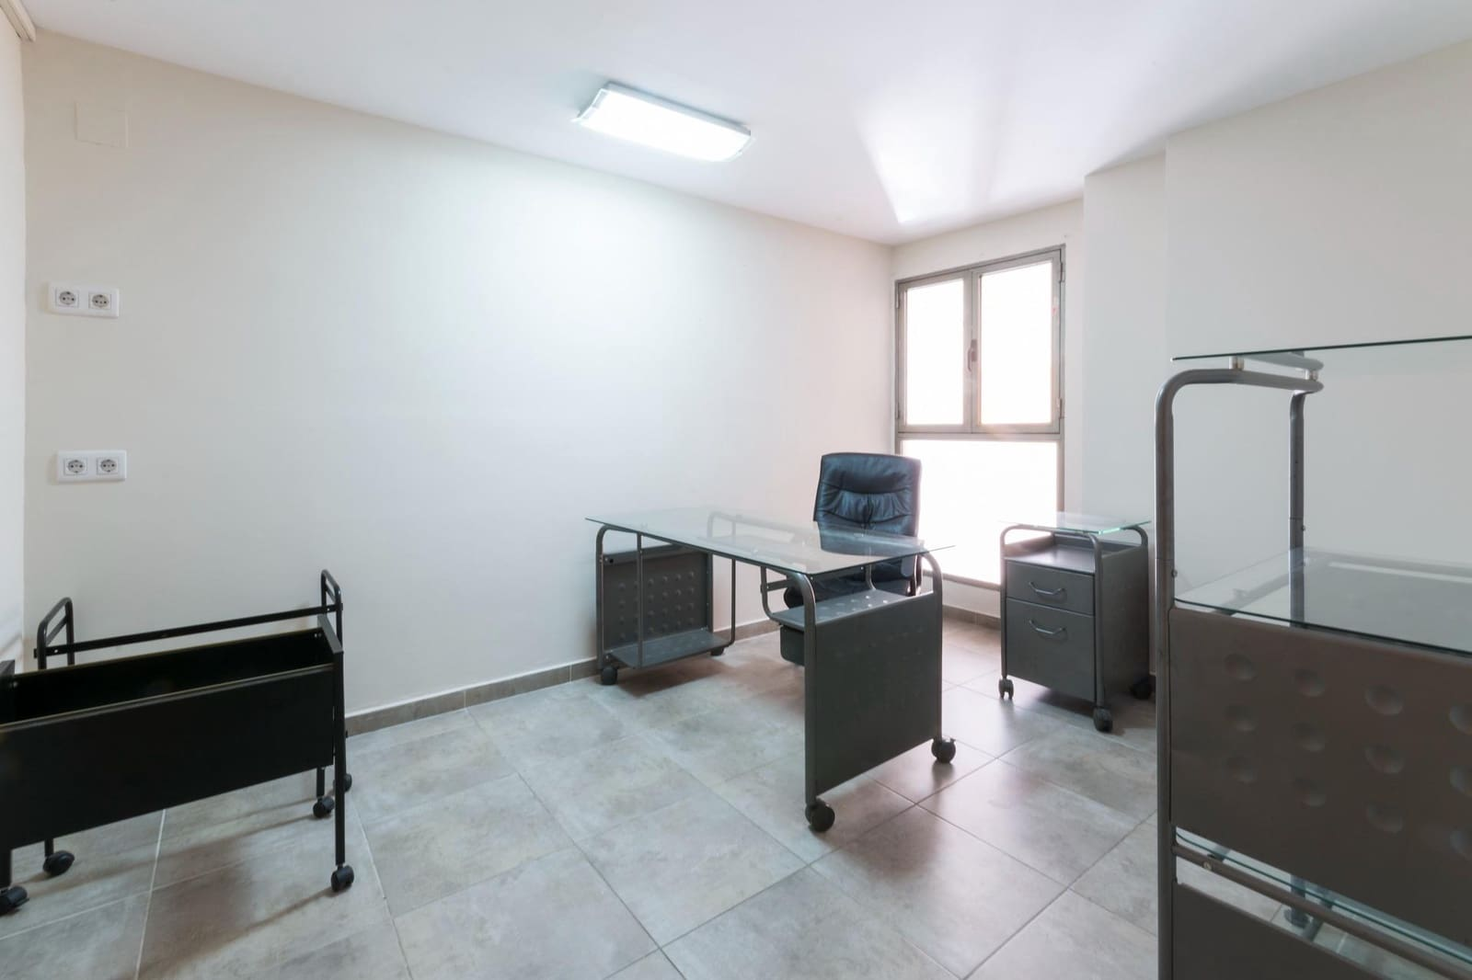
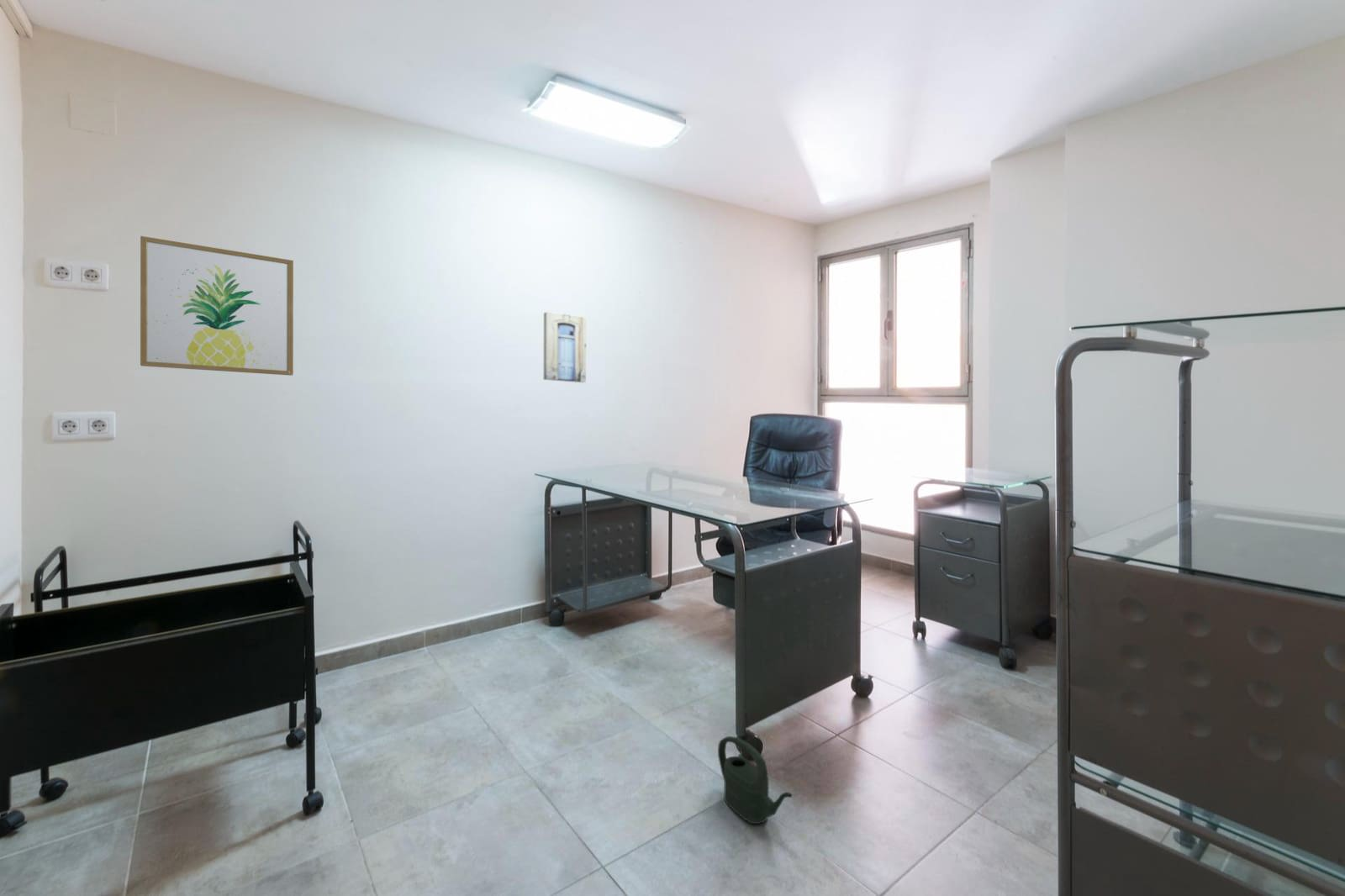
+ wall art [140,235,294,377]
+ wall art [543,311,587,383]
+ watering can [717,735,793,825]
